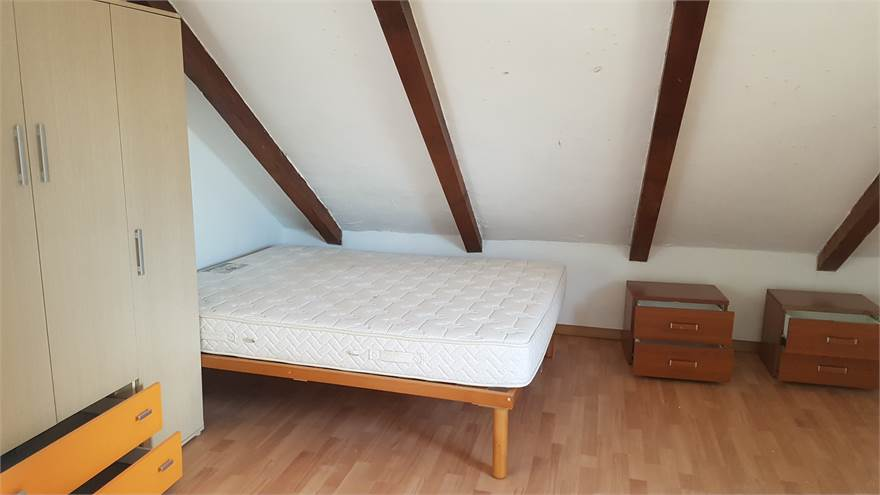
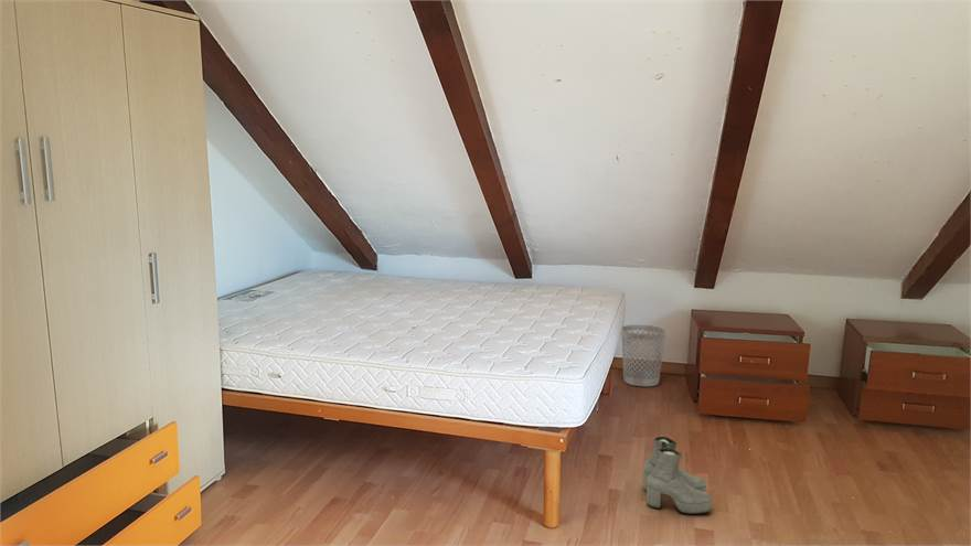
+ boots [642,436,713,515]
+ wastebasket [620,324,668,387]
